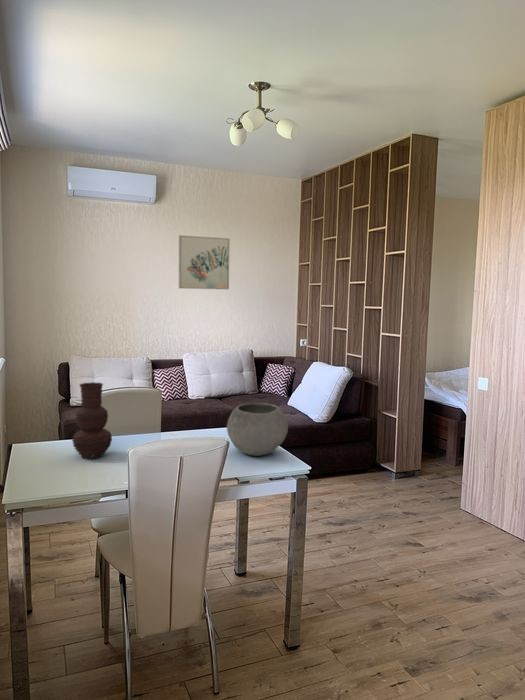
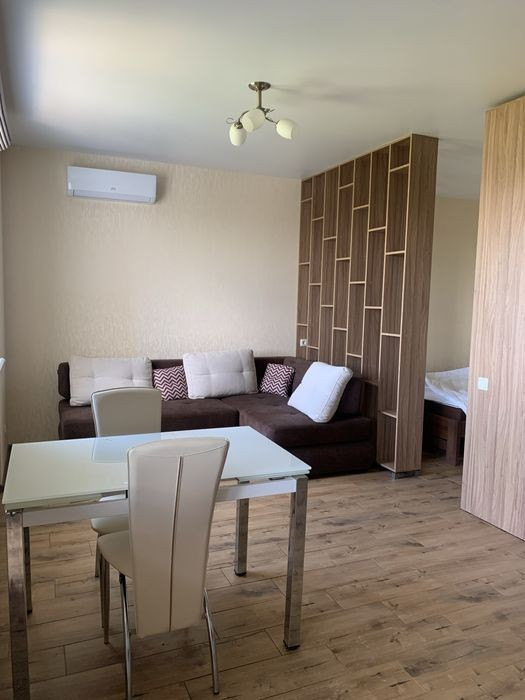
- wall art [178,234,231,290]
- bowl [226,402,289,457]
- vase [71,381,113,461]
